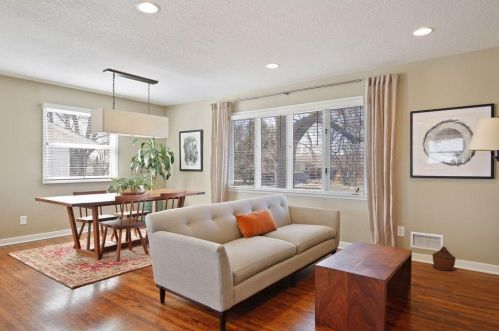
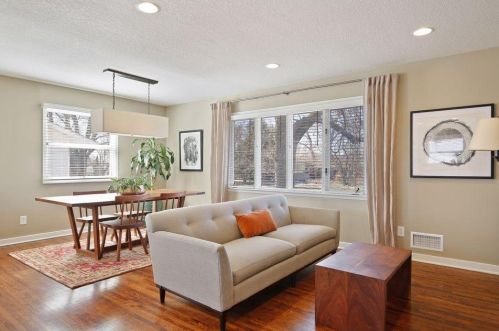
- woven basket [432,246,456,272]
